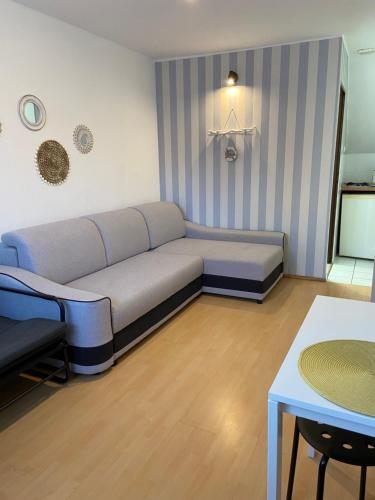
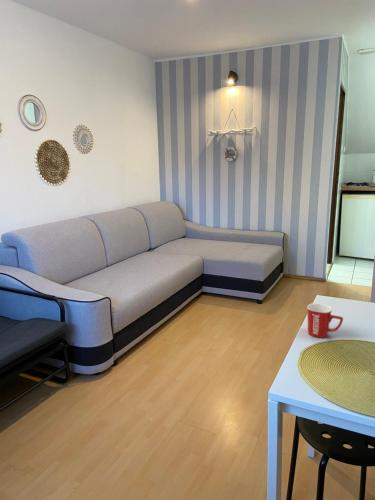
+ mug [306,302,344,339]
